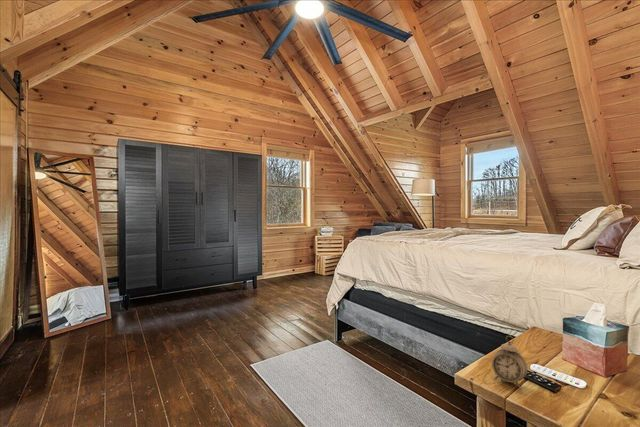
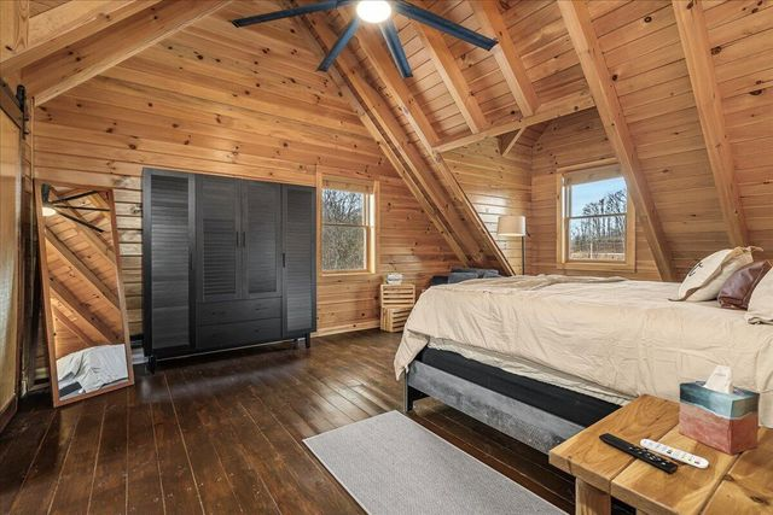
- alarm clock [491,335,529,390]
